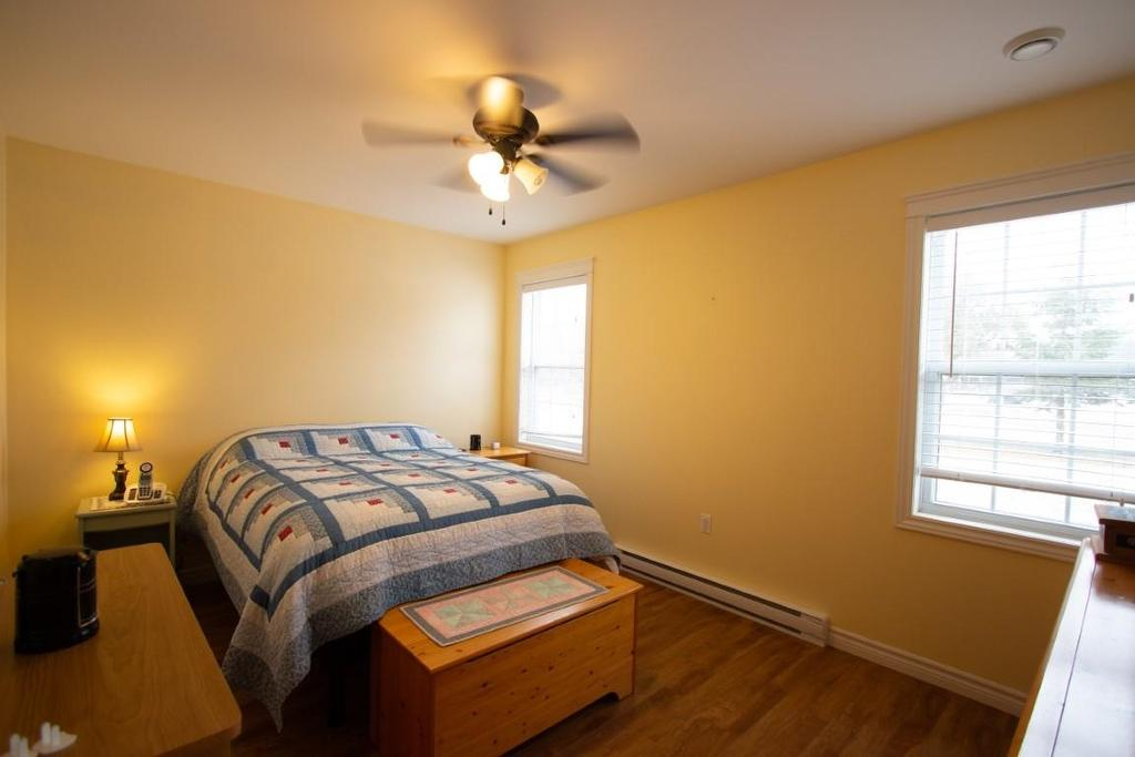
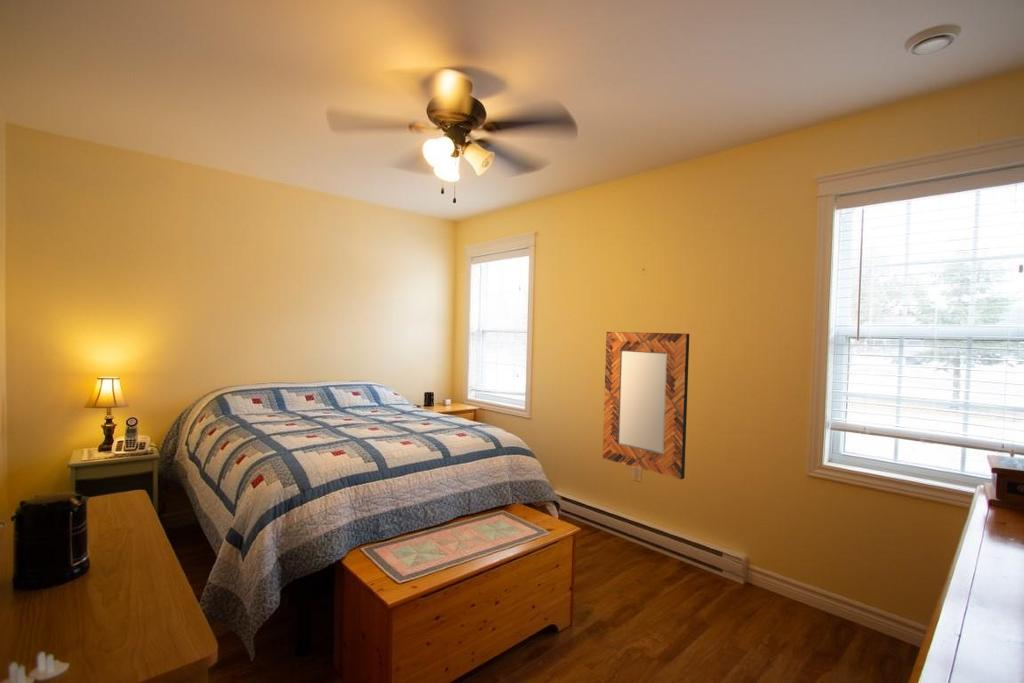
+ home mirror [602,331,690,480]
